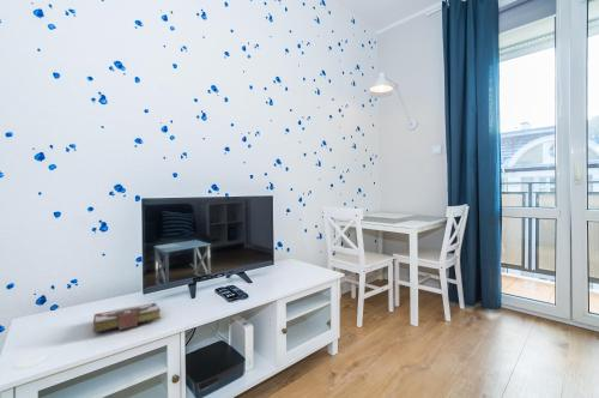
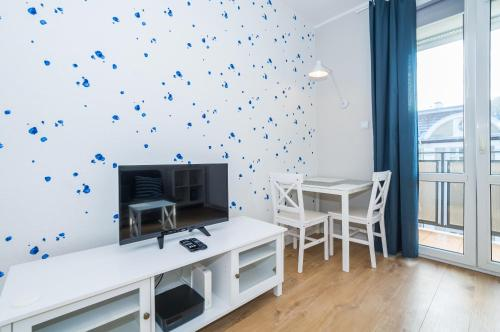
- book [92,302,162,333]
